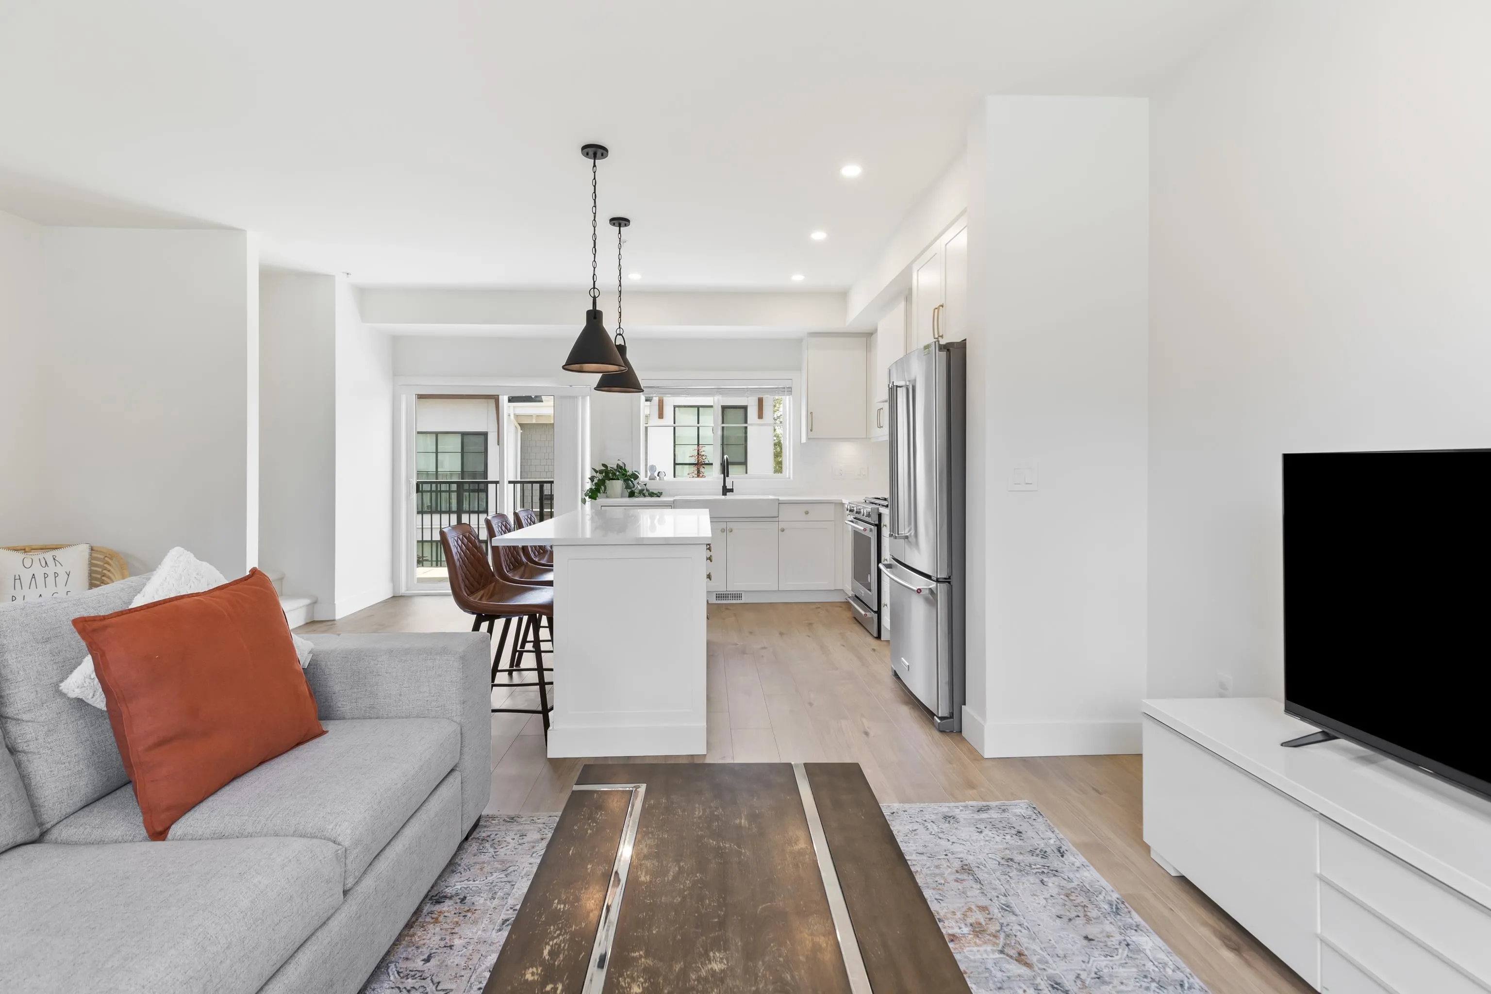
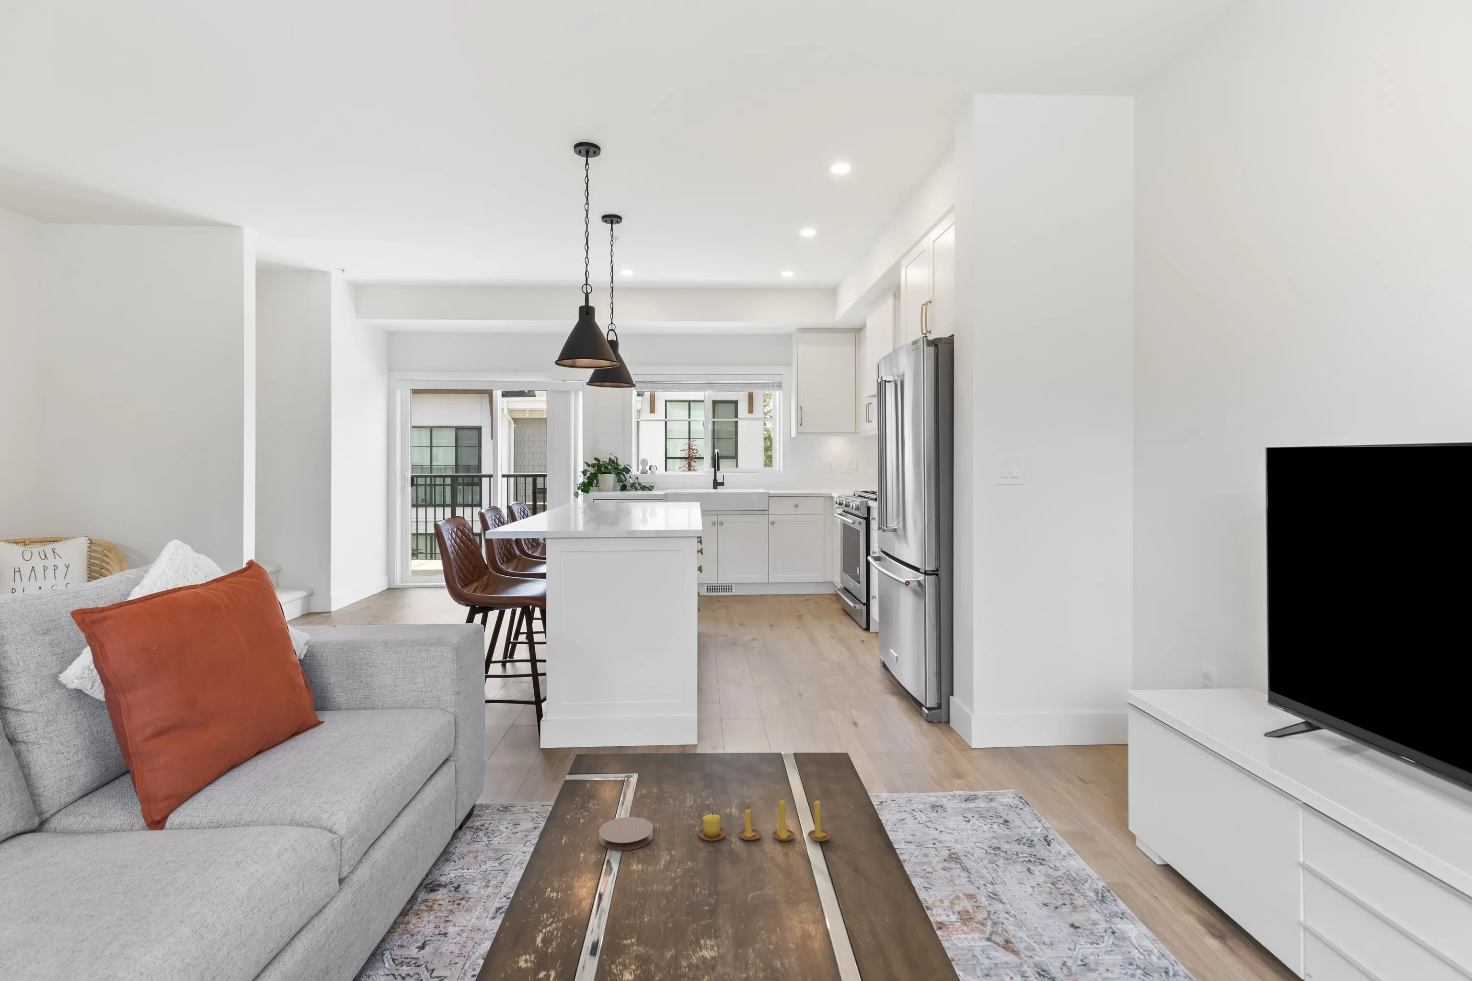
+ candle [698,797,831,842]
+ coaster [598,817,654,851]
